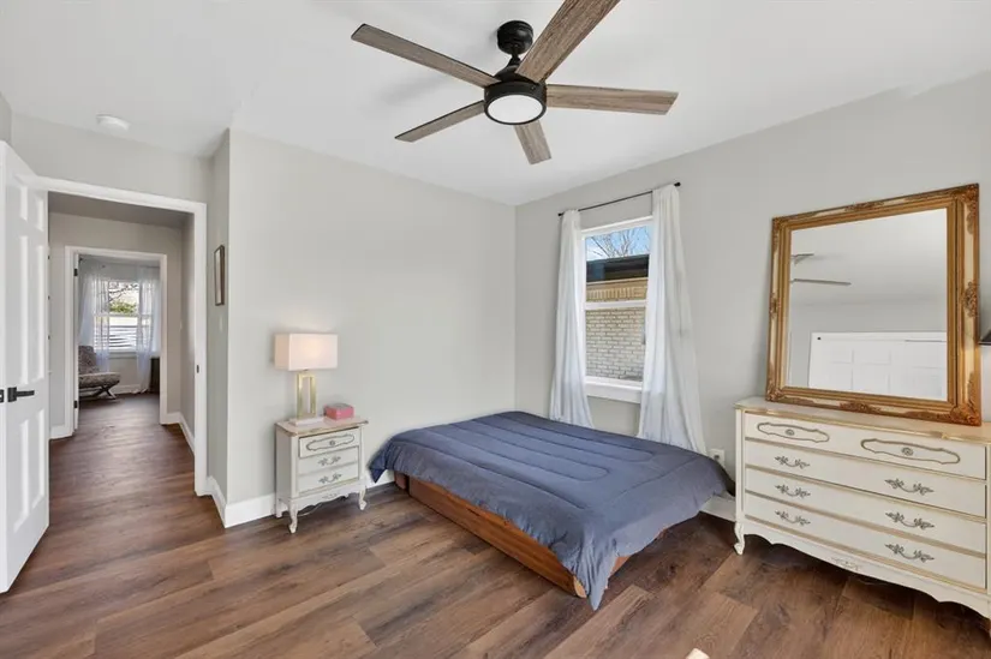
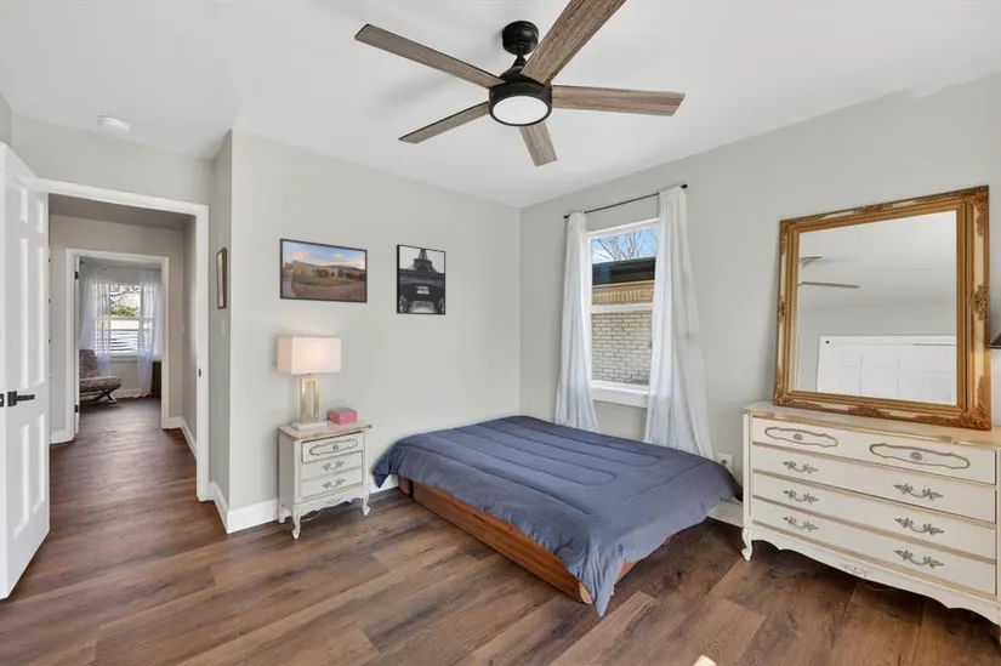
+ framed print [279,237,369,304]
+ wall art [396,244,447,317]
